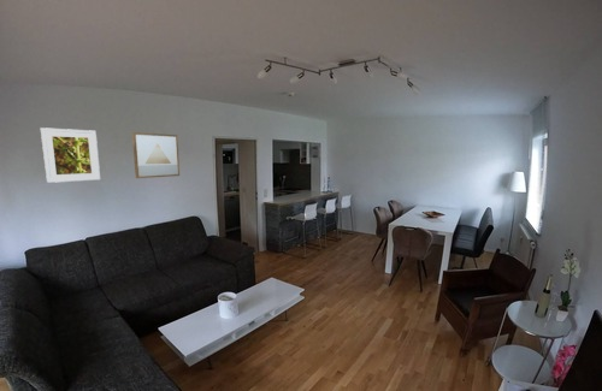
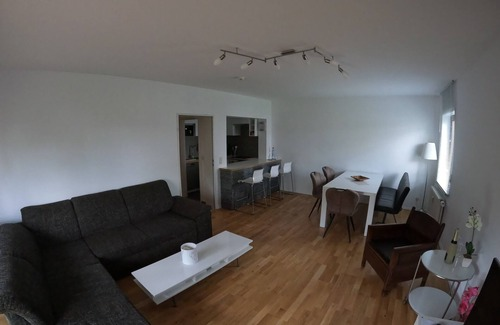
- wall art [131,131,181,179]
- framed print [40,126,101,184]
